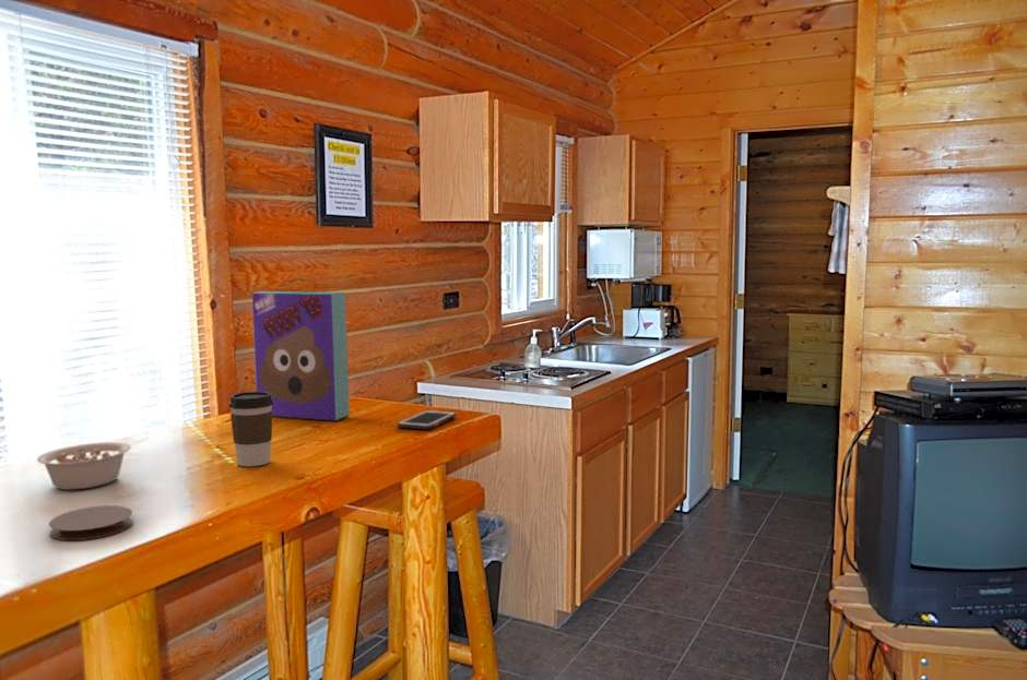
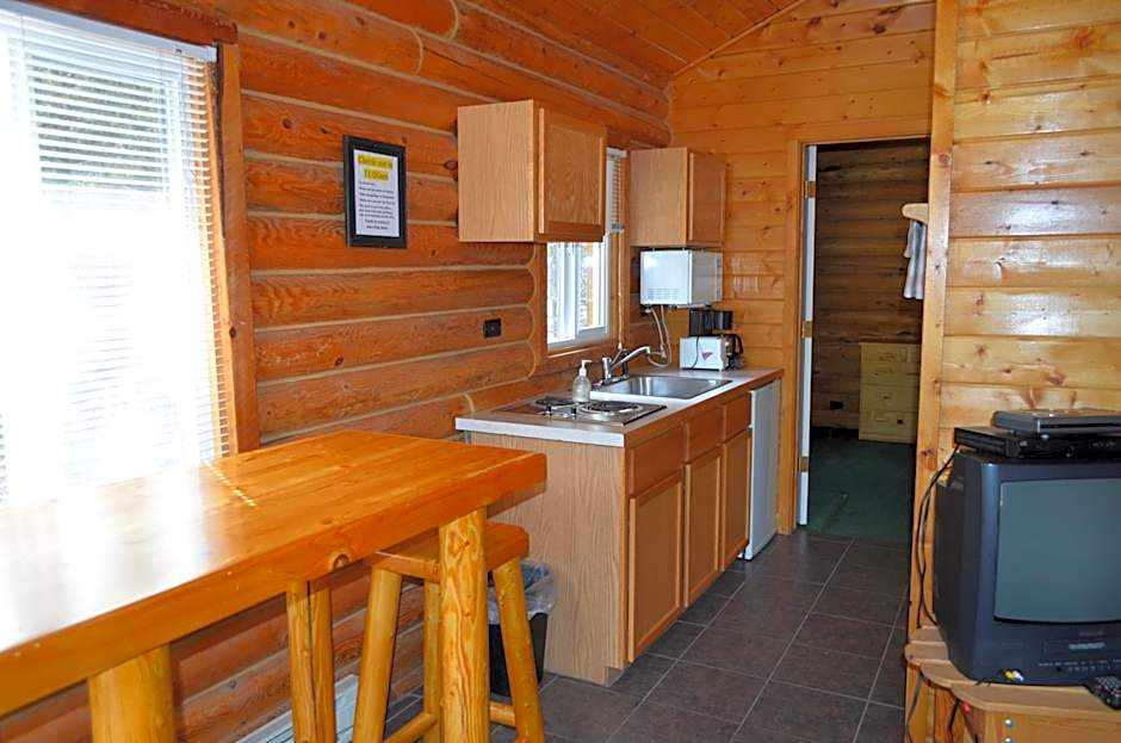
- legume [36,437,150,491]
- cell phone [397,409,458,431]
- coaster [48,504,133,541]
- coffee cup [228,391,273,467]
- cereal box [251,290,351,422]
